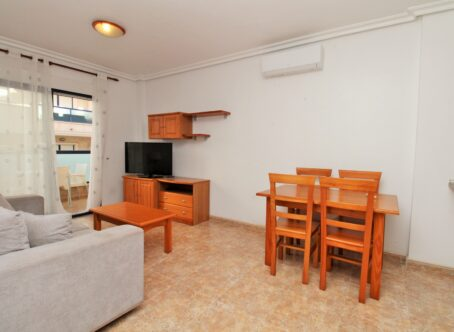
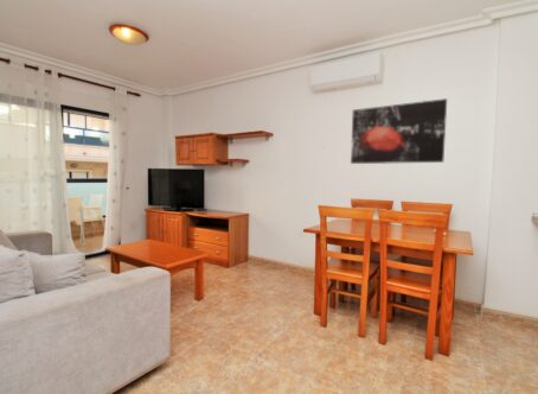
+ wall art [350,97,448,165]
